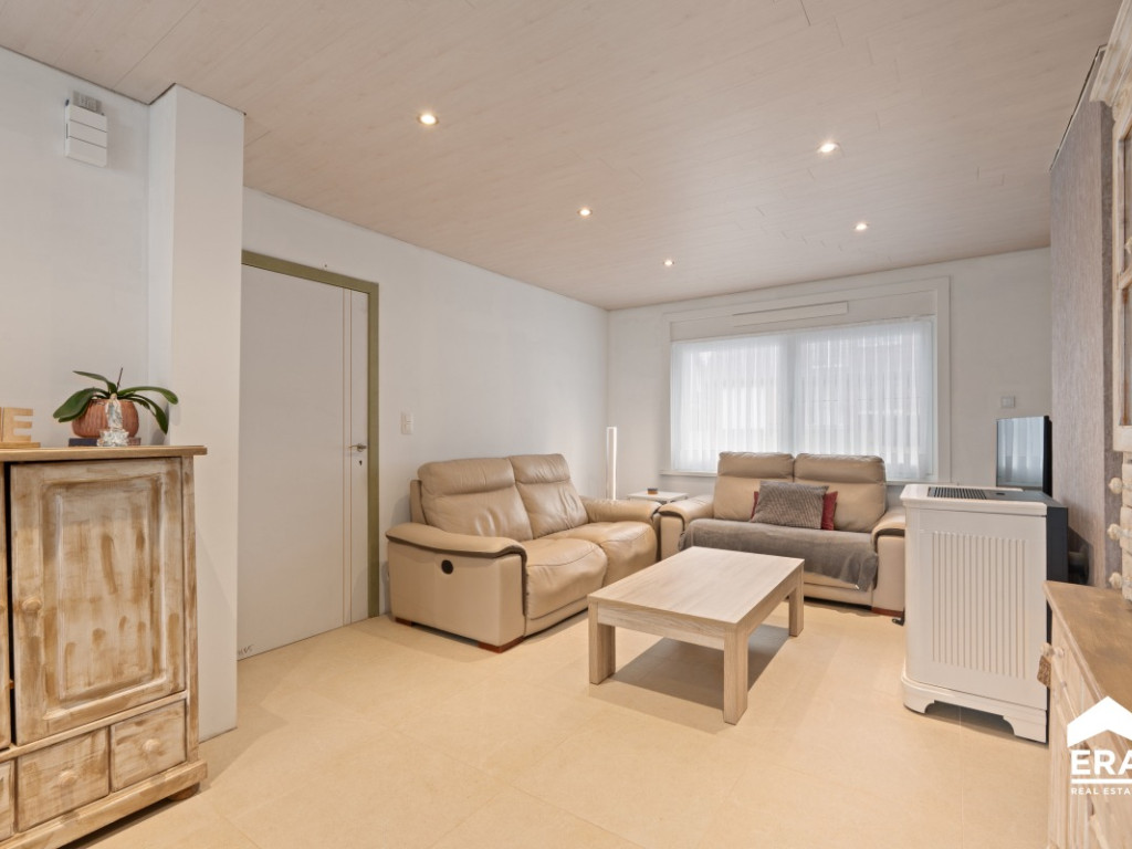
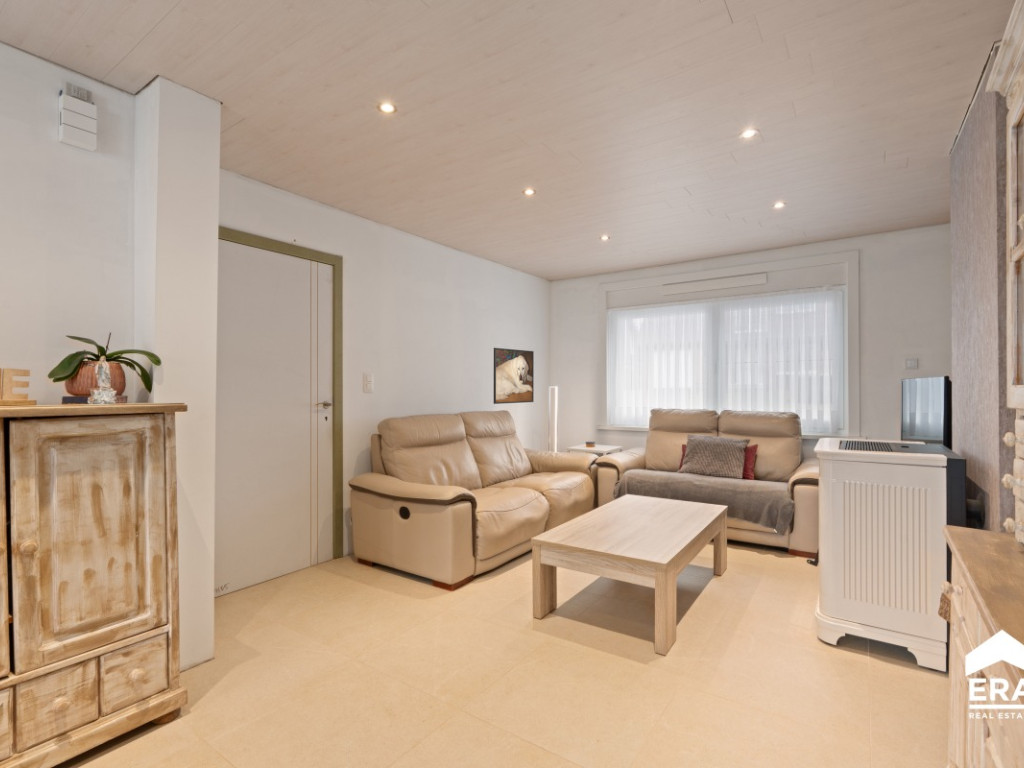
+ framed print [493,347,535,405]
